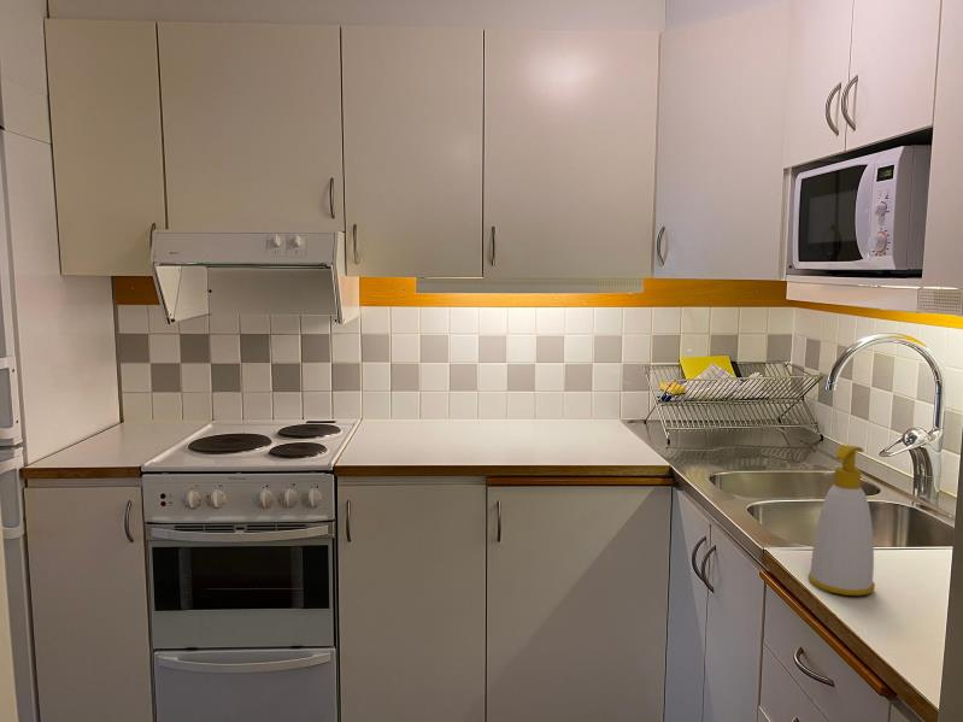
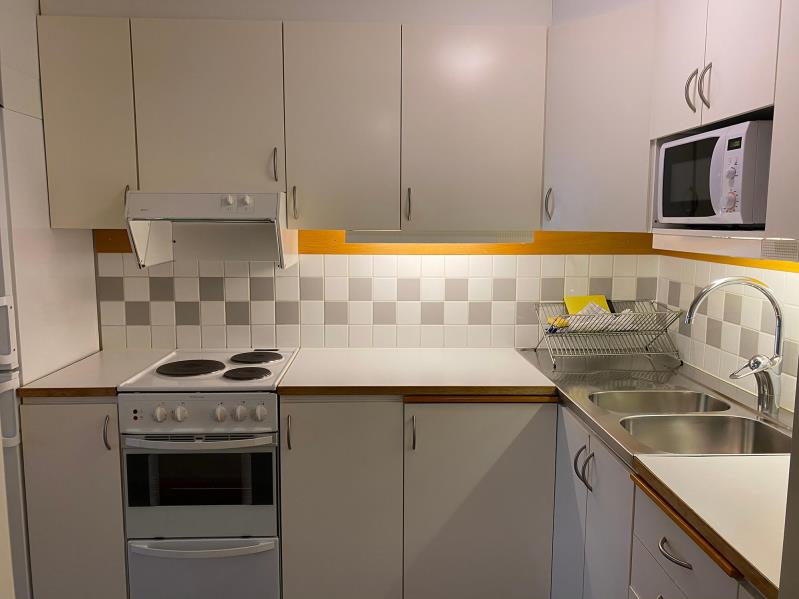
- soap bottle [808,444,876,597]
